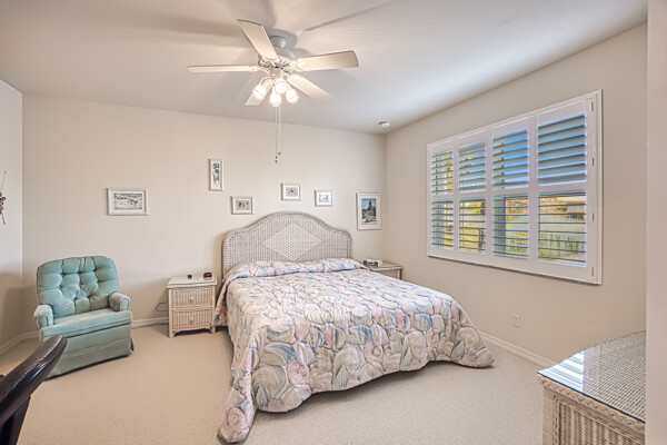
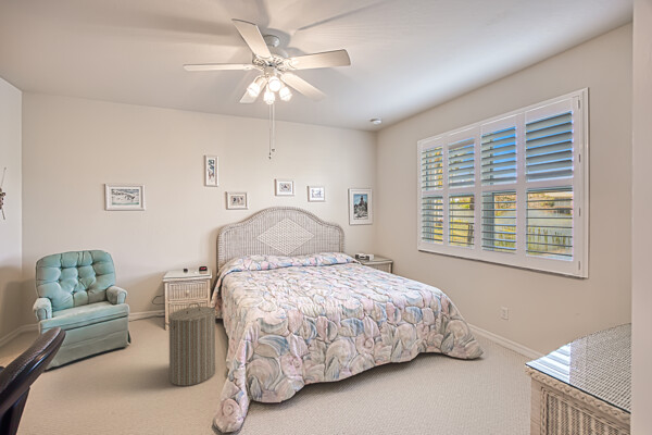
+ laundry hamper [163,301,220,387]
